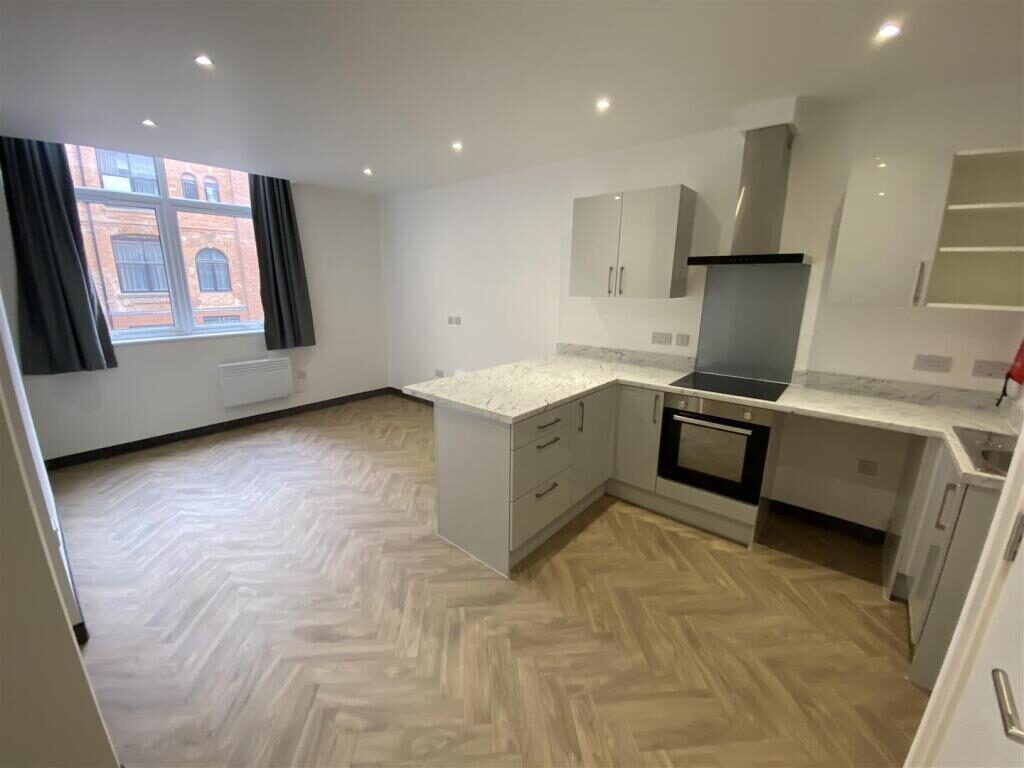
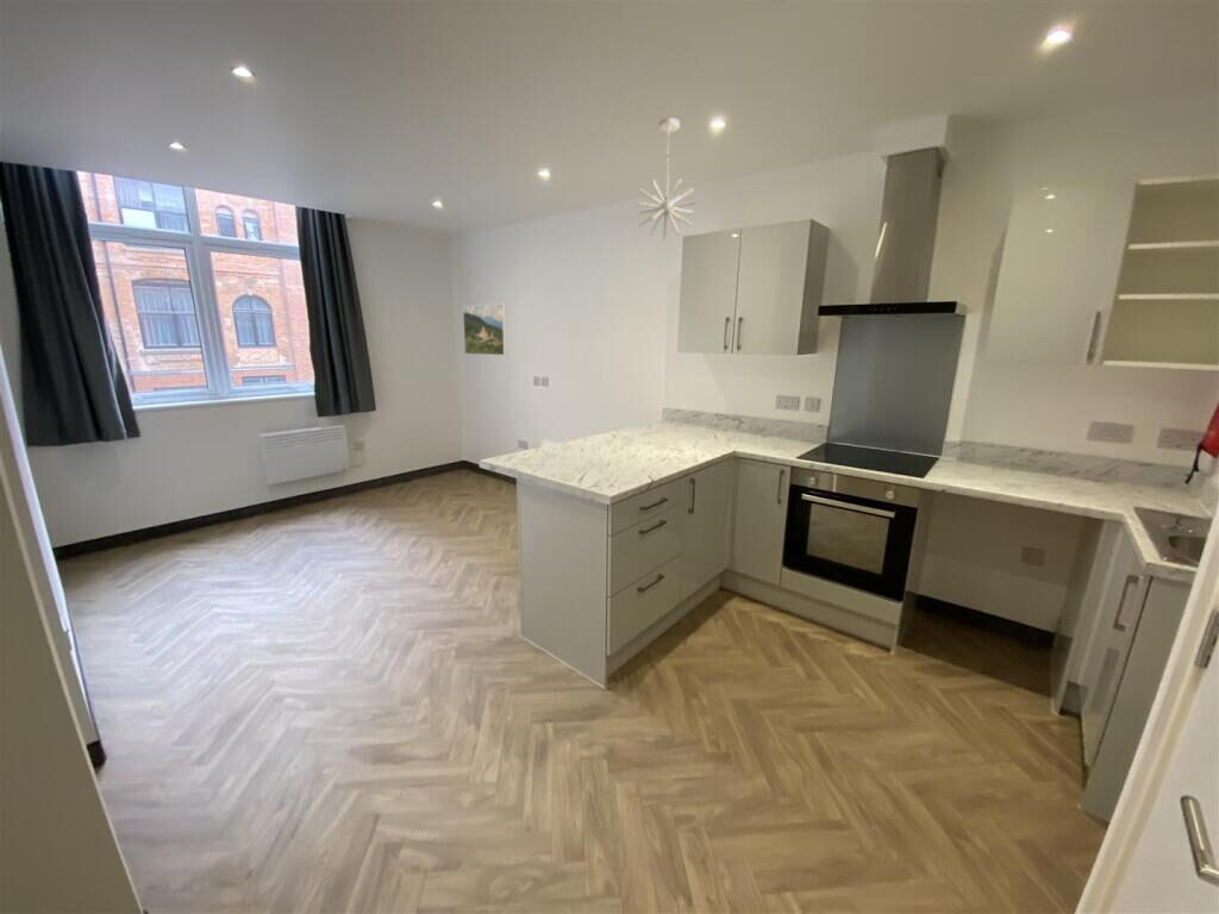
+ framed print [462,302,507,356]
+ pendant light [637,117,696,242]
